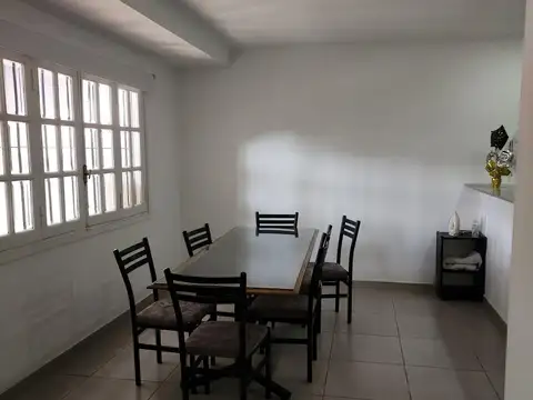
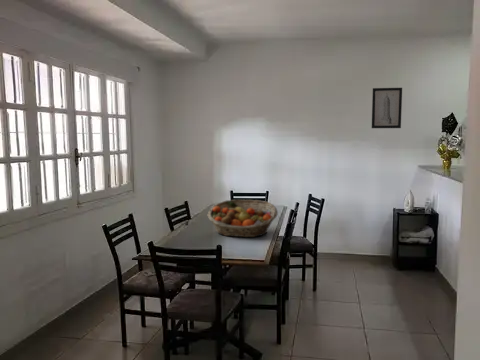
+ fruit basket [207,199,279,238]
+ wall art [371,87,403,129]
